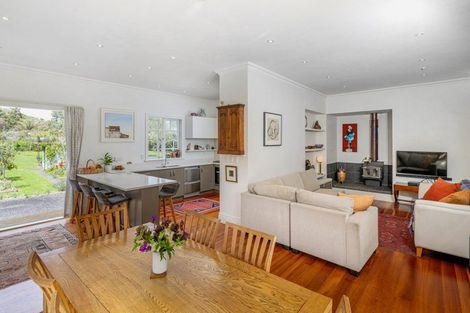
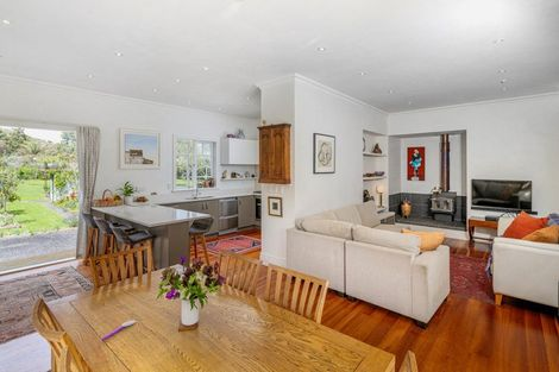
+ spoon [100,319,137,341]
